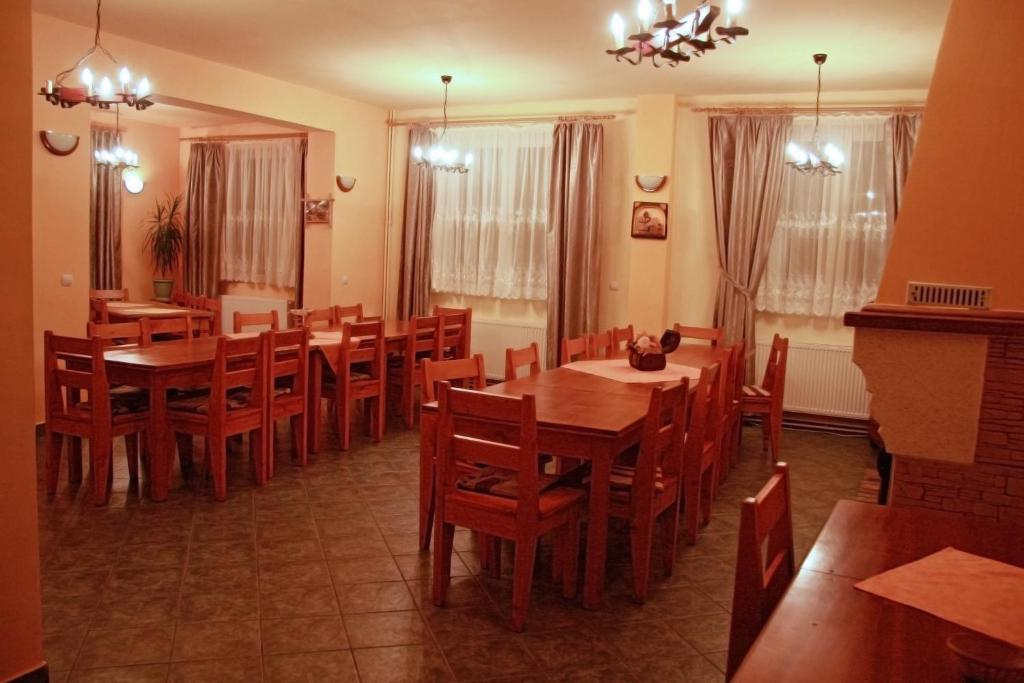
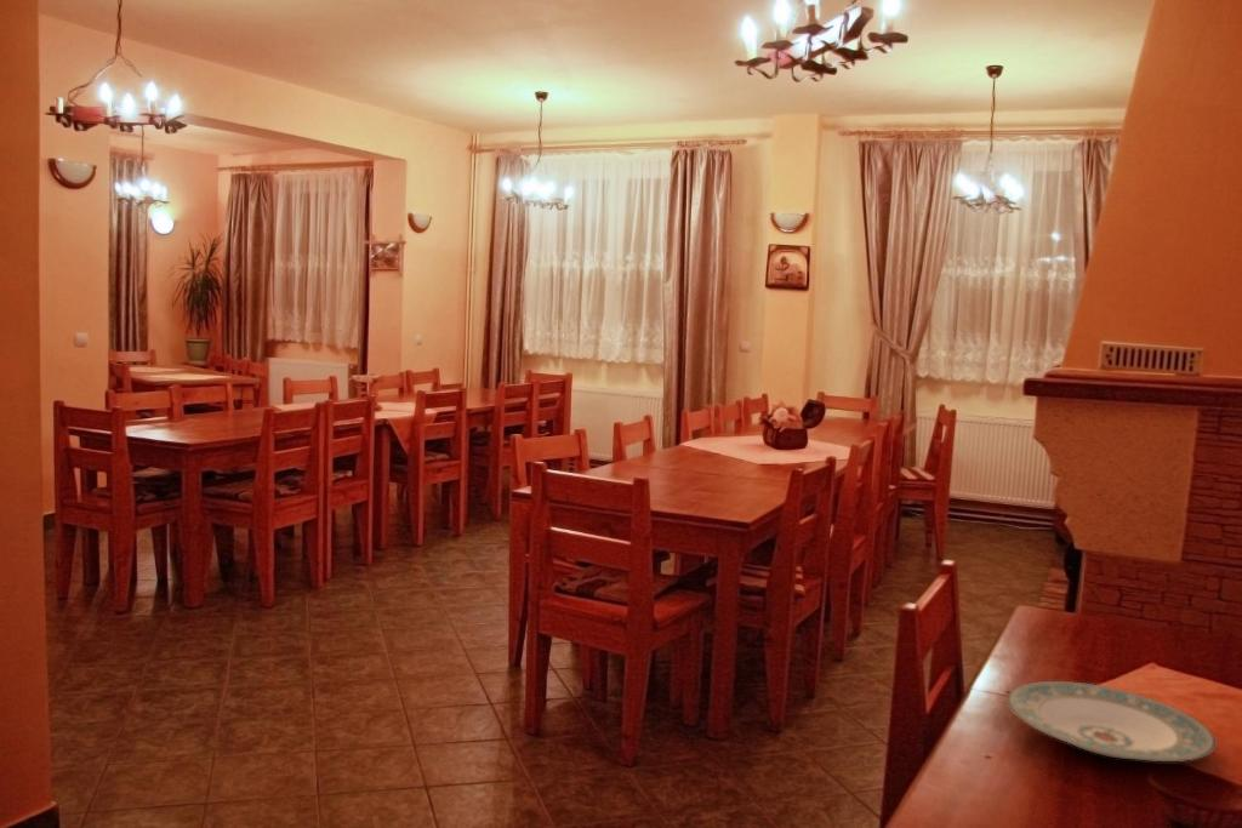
+ plate [1005,680,1217,763]
